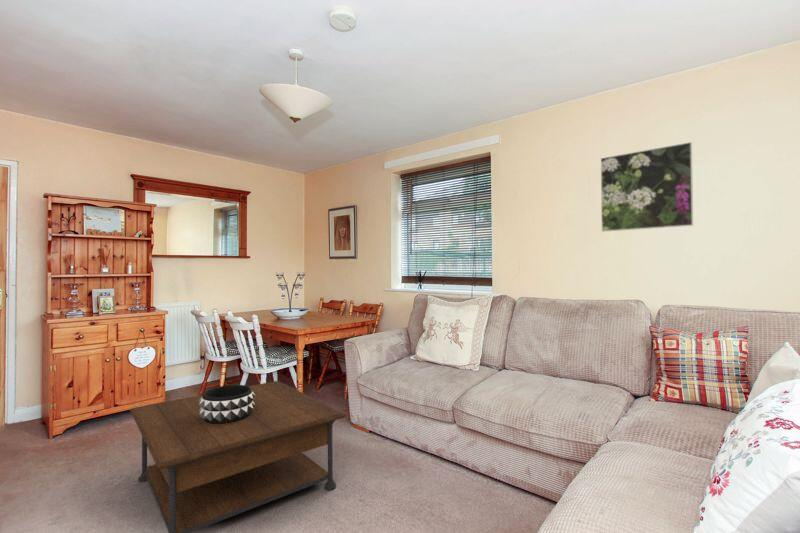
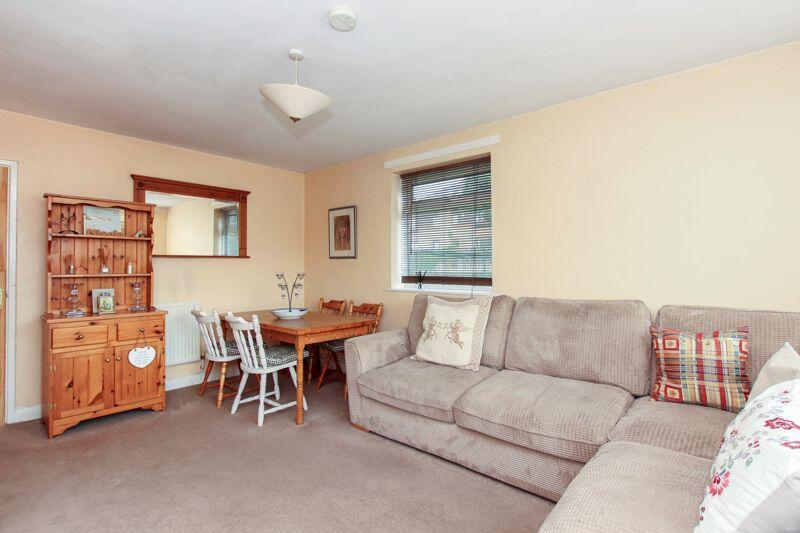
- decorative bowl [199,384,255,424]
- coffee table [129,380,347,533]
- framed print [600,141,694,233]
